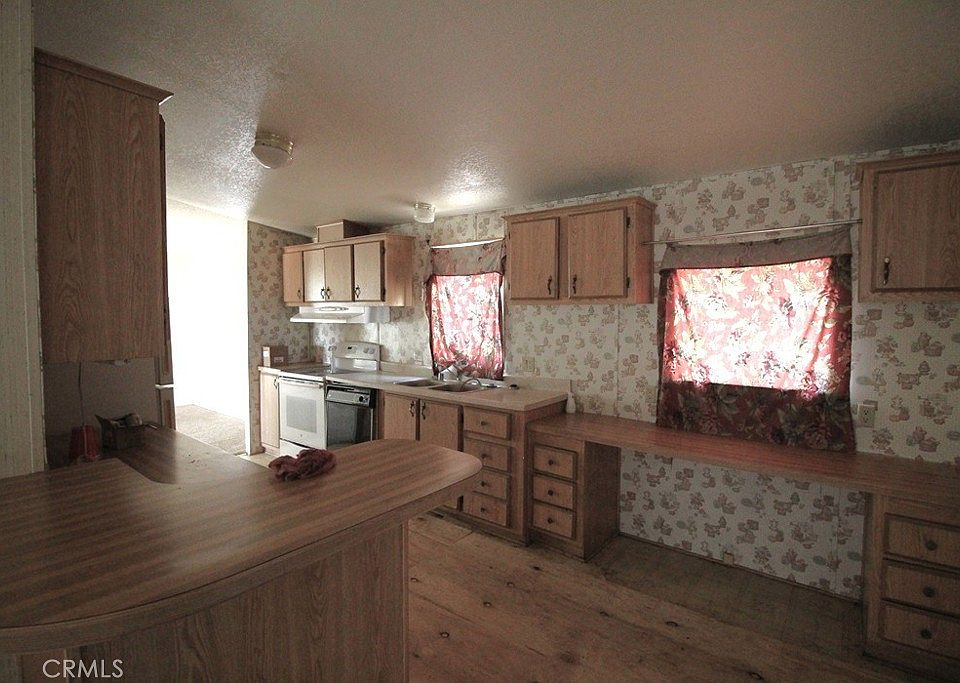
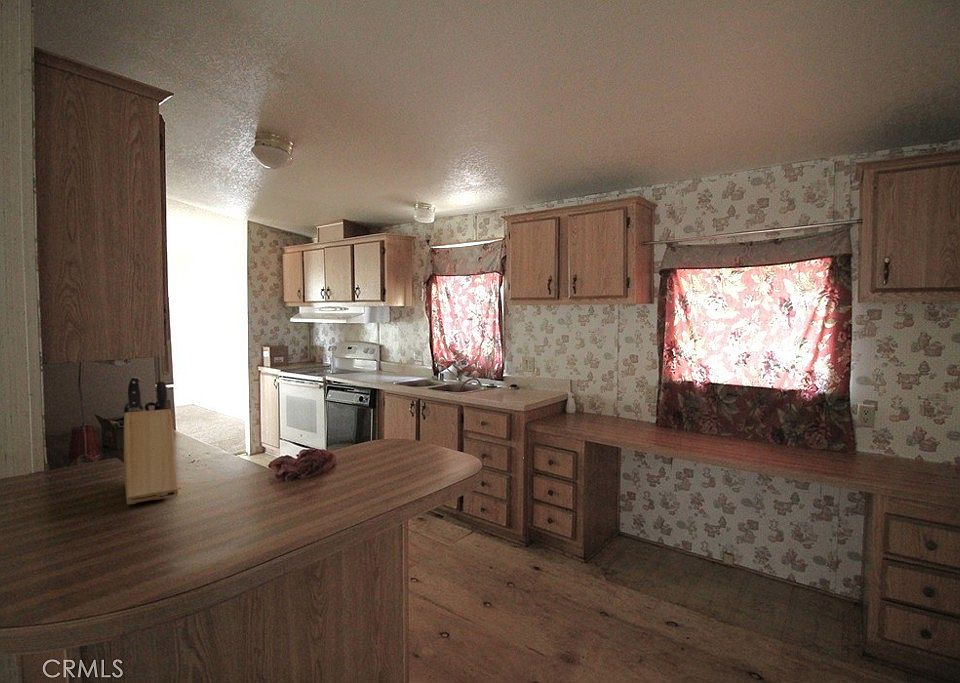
+ knife block [123,376,179,505]
